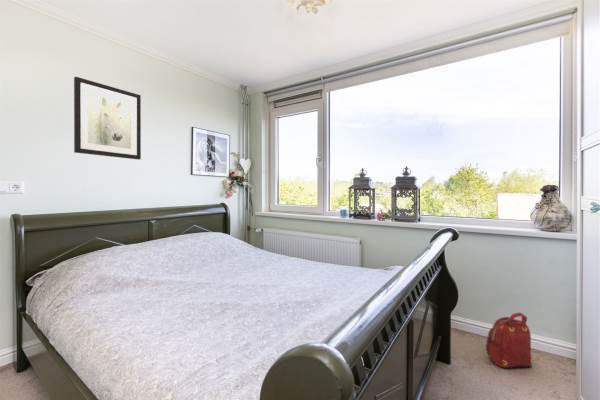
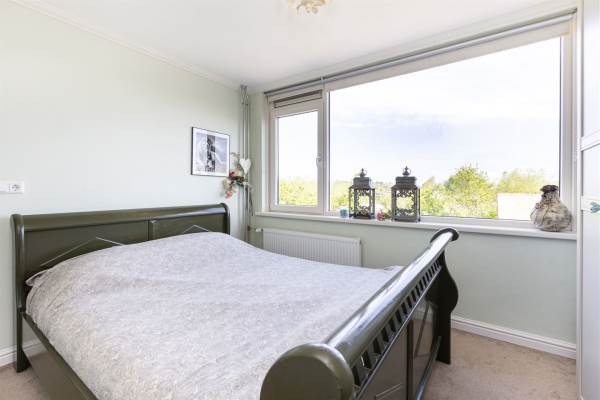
- wall art [73,76,142,161]
- backpack [485,311,533,370]
